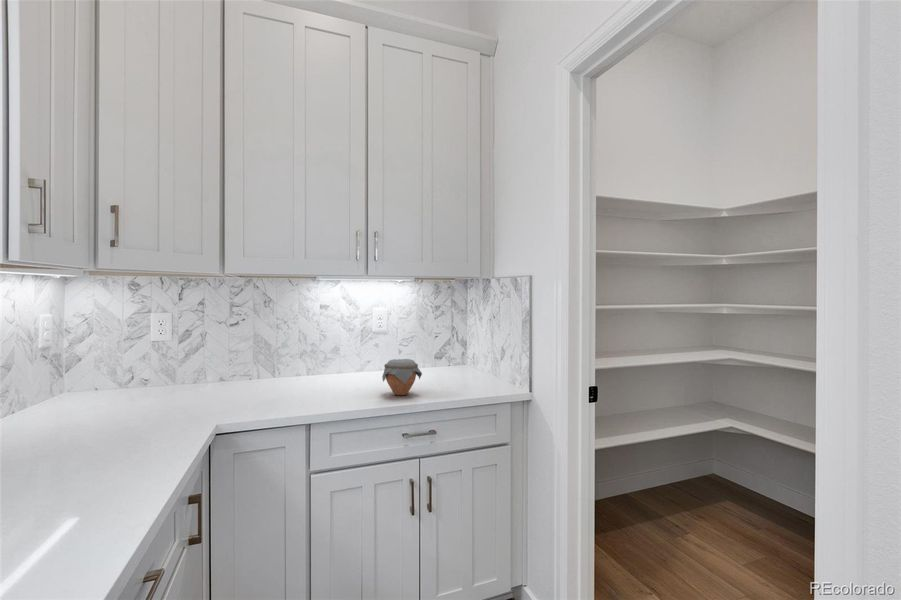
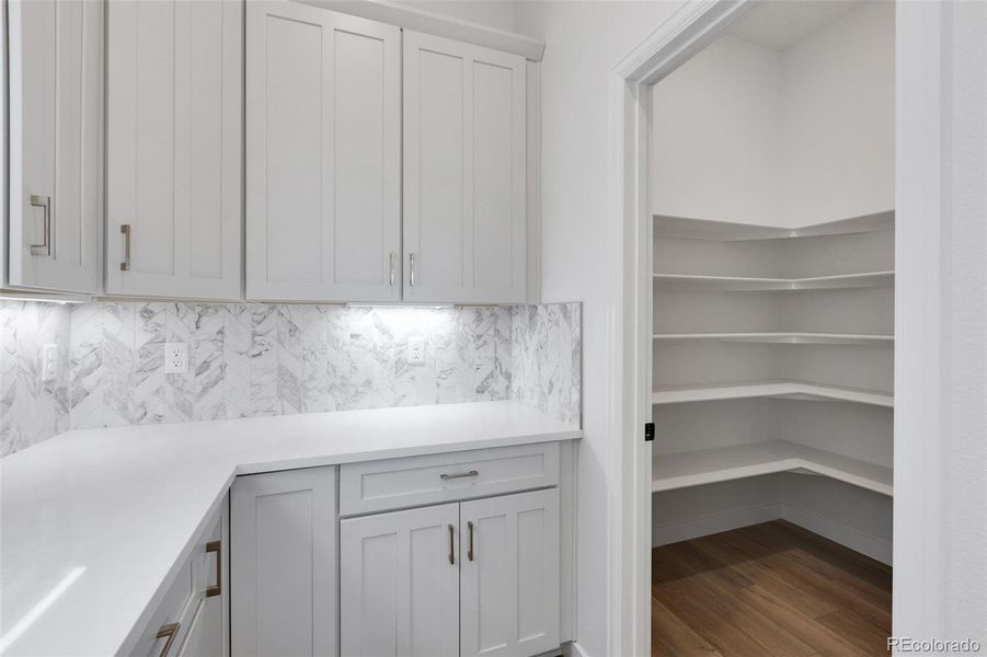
- jar [381,358,423,396]
